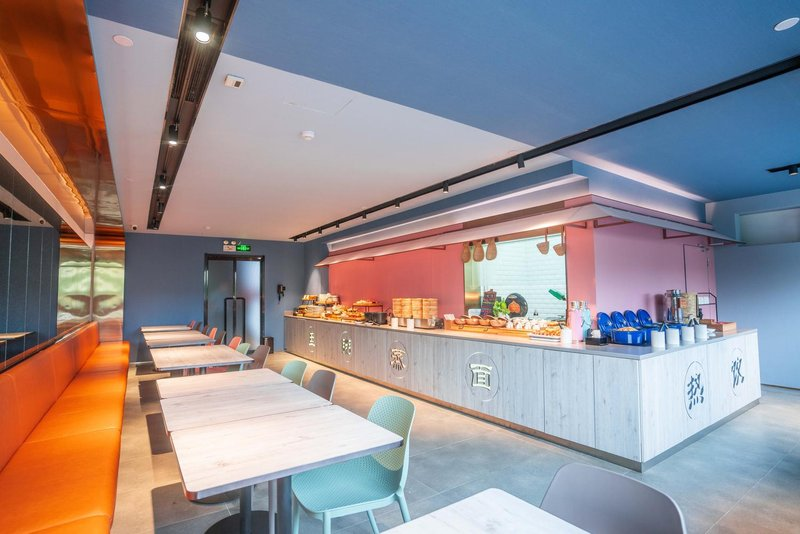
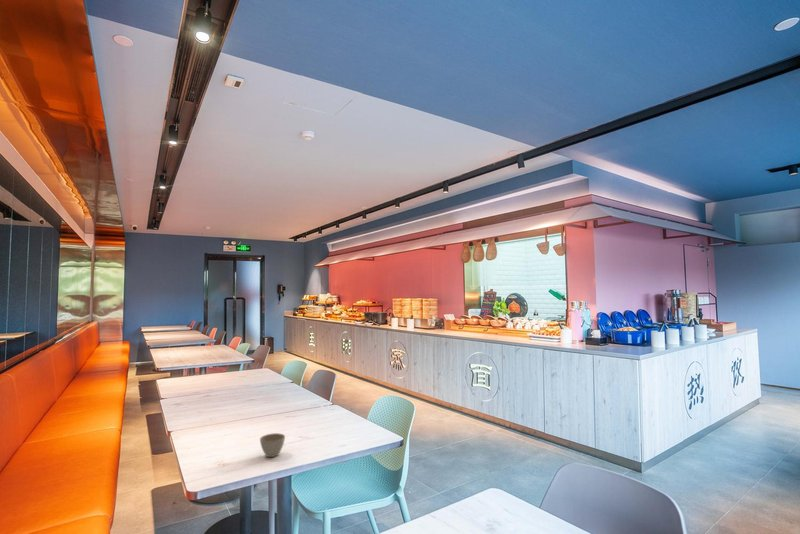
+ flower pot [259,432,286,458]
